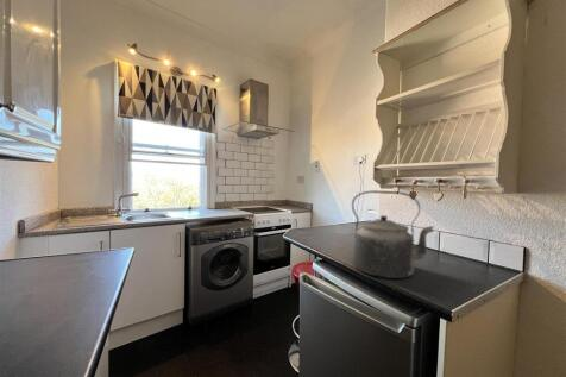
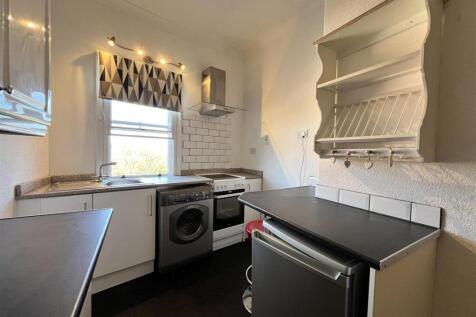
- kettle [351,189,435,279]
